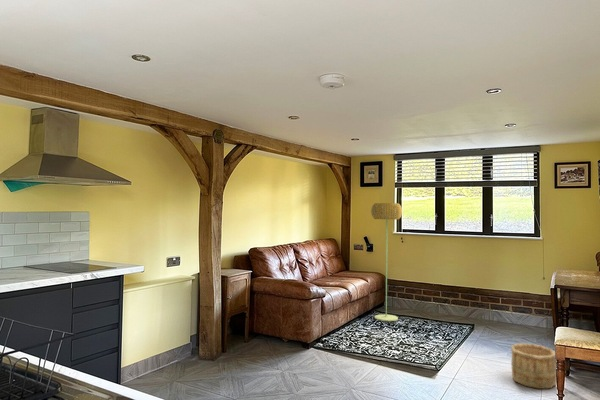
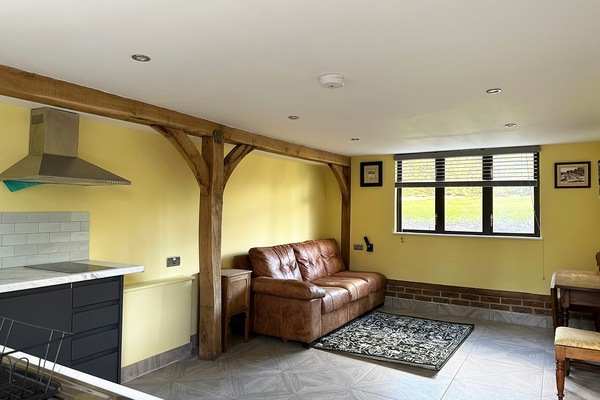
- wooden bucket [509,343,557,390]
- floor lamp [370,202,403,322]
